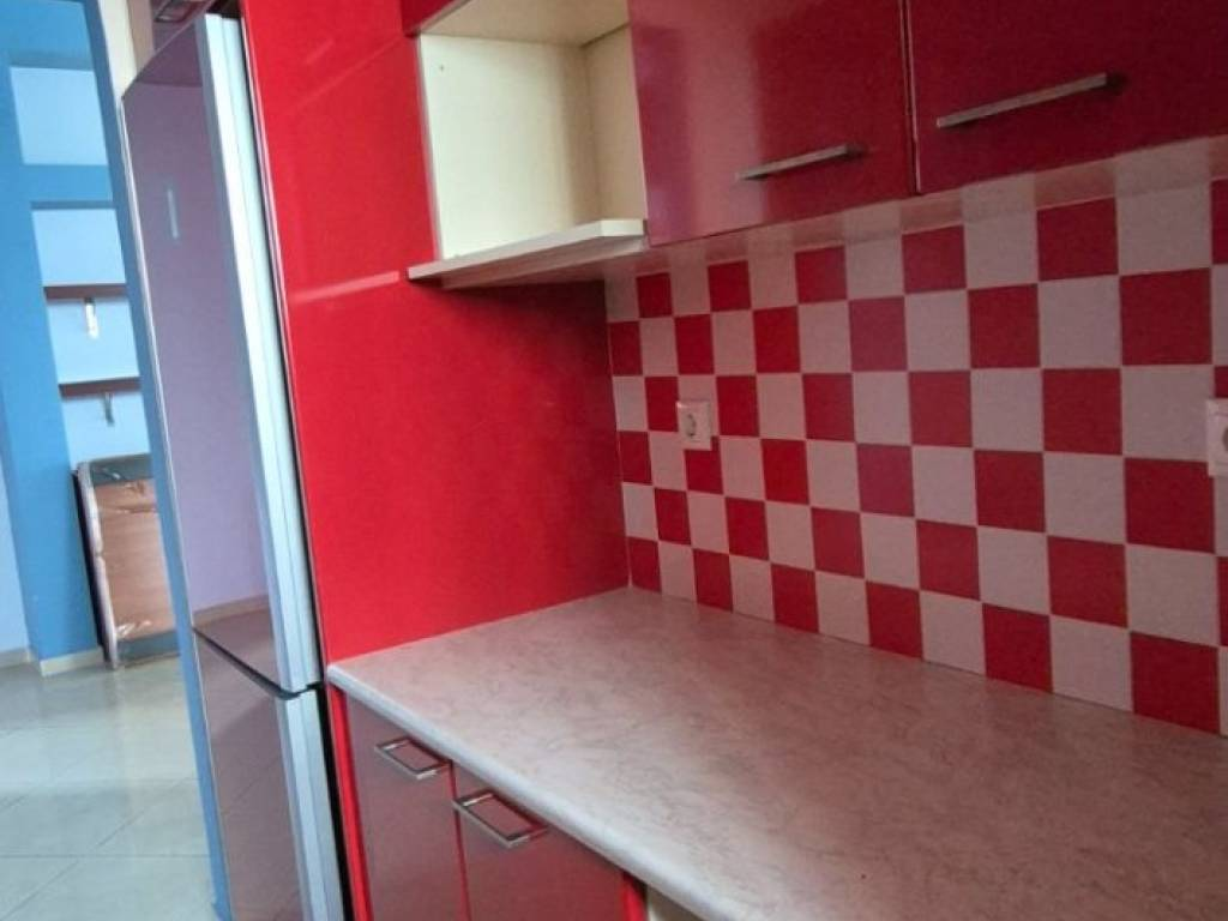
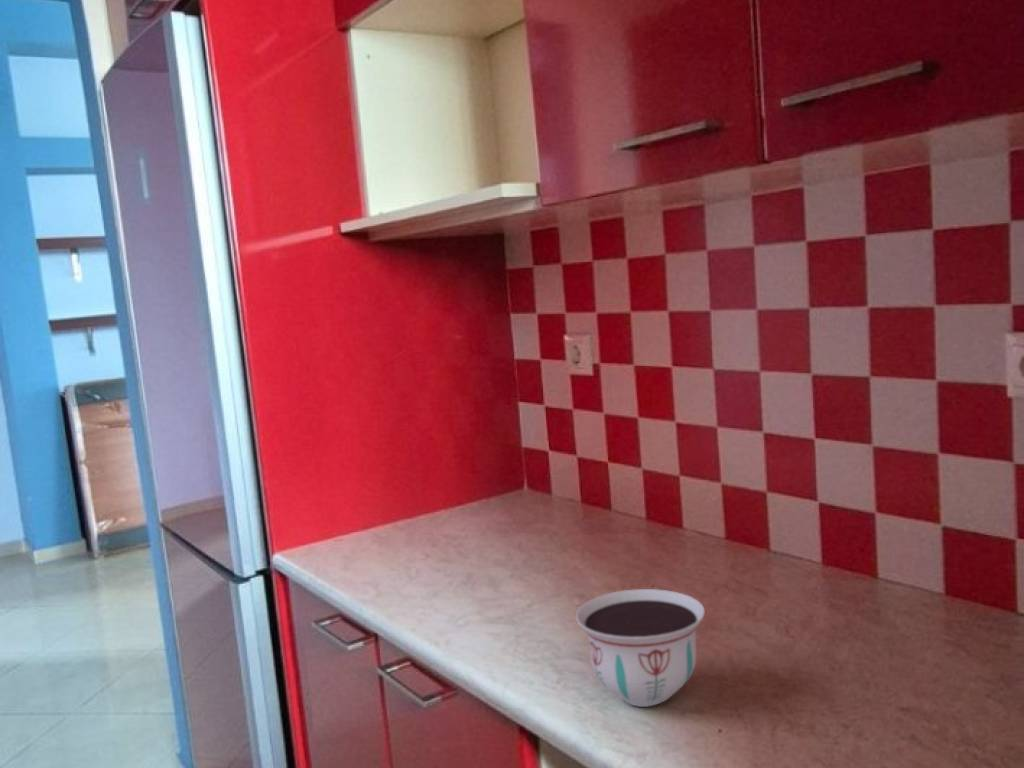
+ bowl [575,588,706,708]
